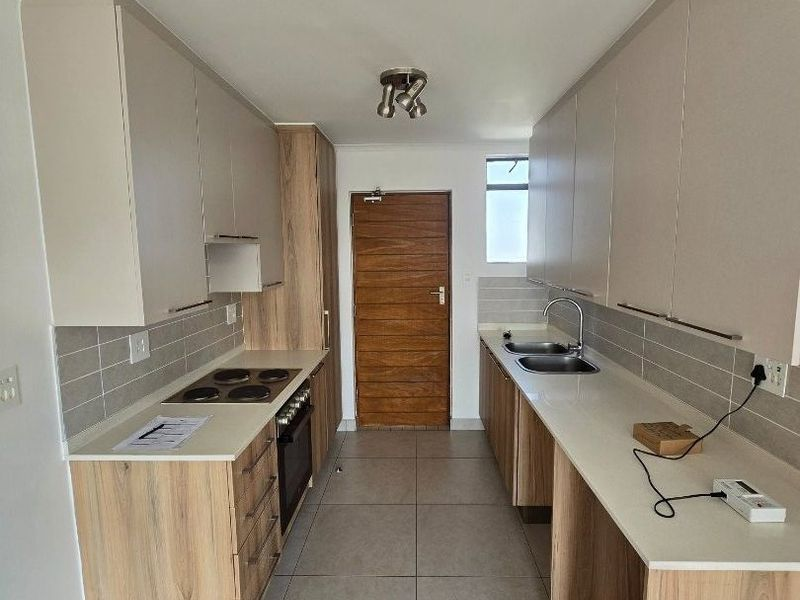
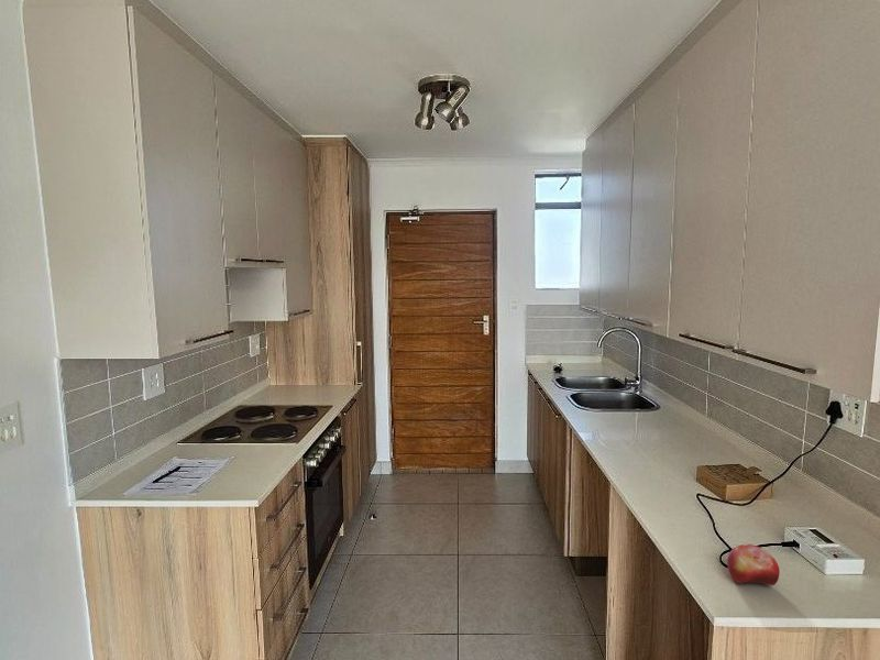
+ fruit [726,543,781,586]
